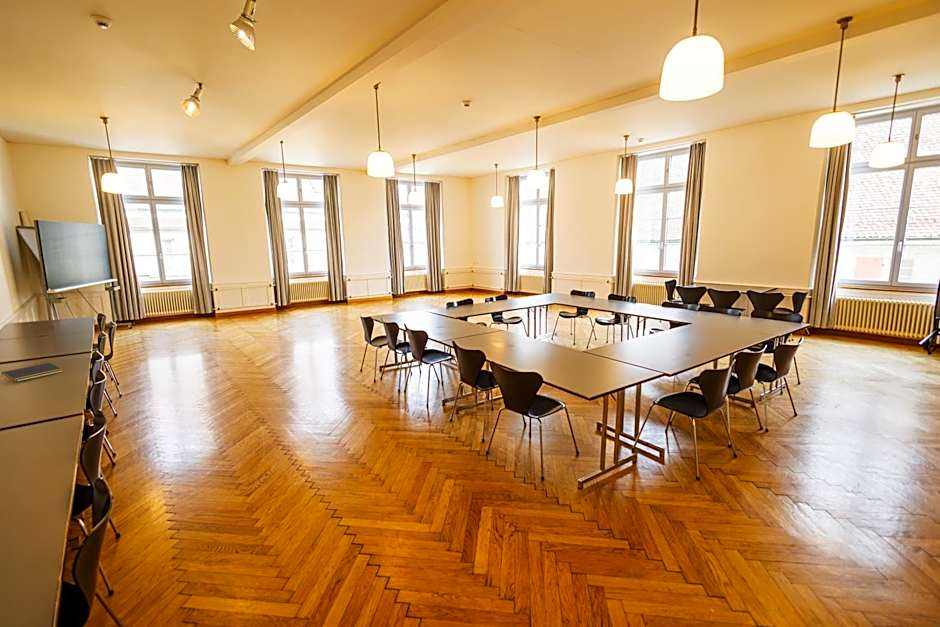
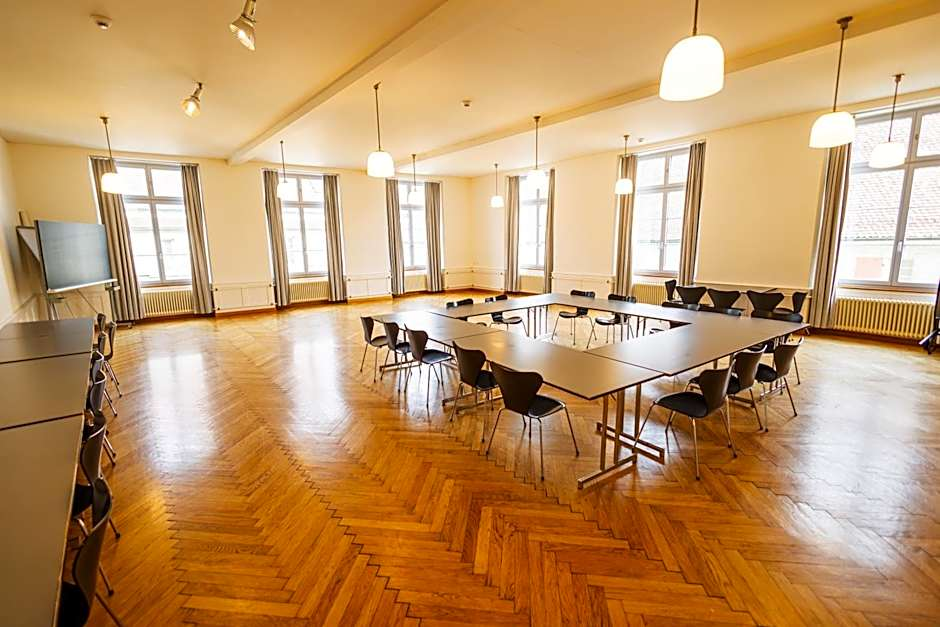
- notepad [1,362,65,383]
